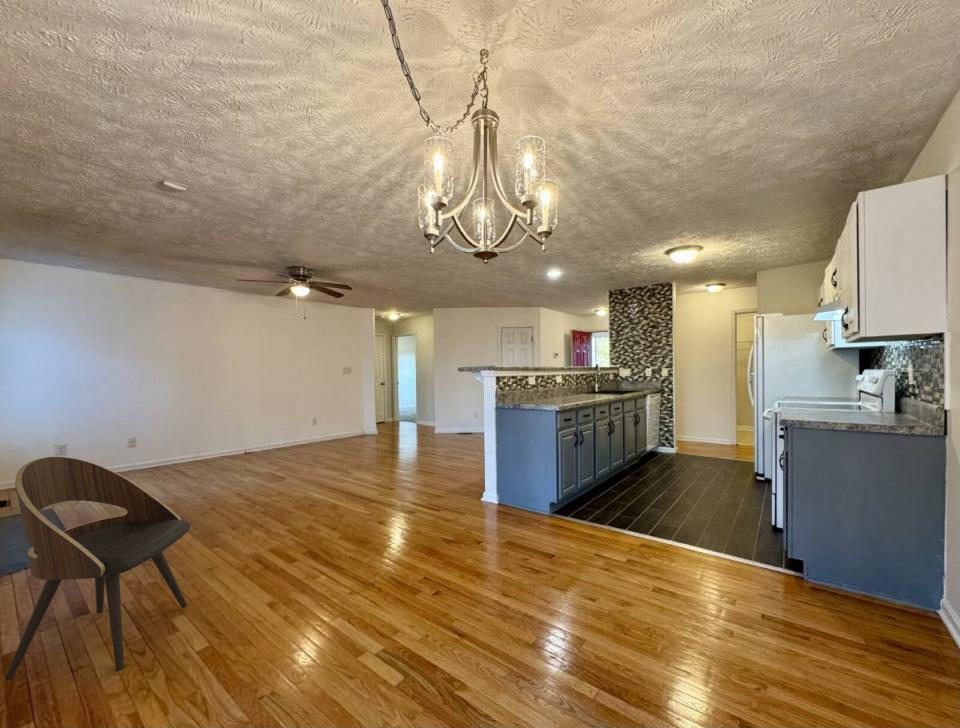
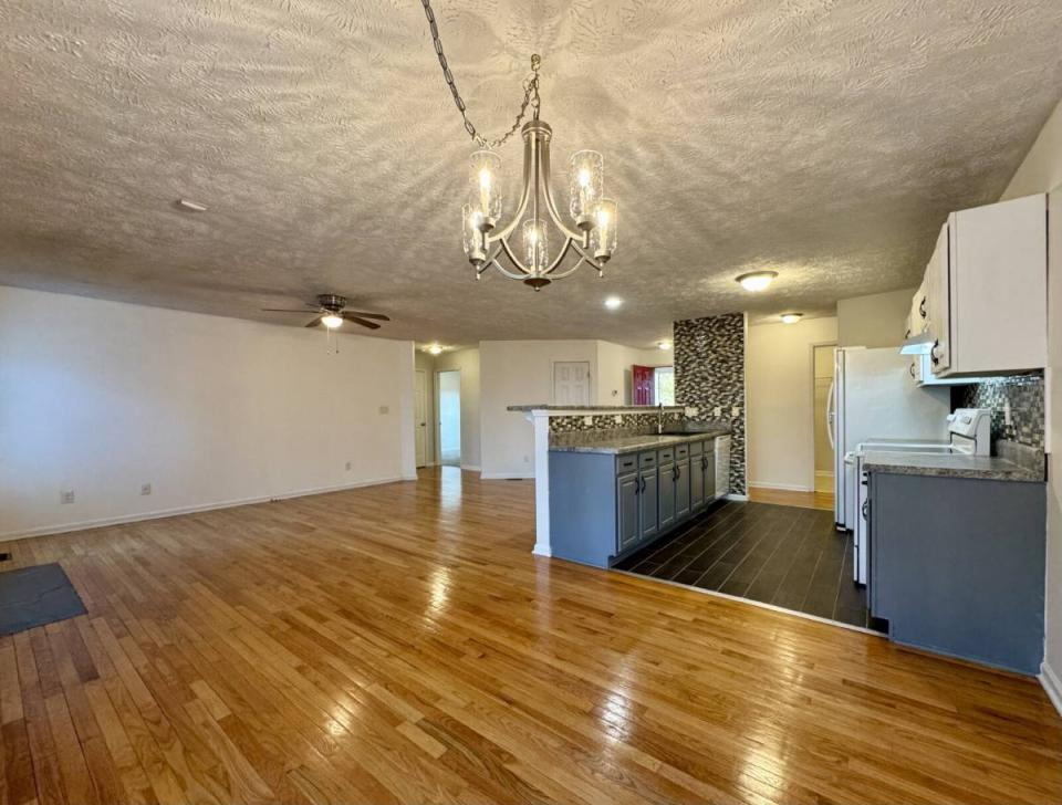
- dining chair [4,456,191,681]
